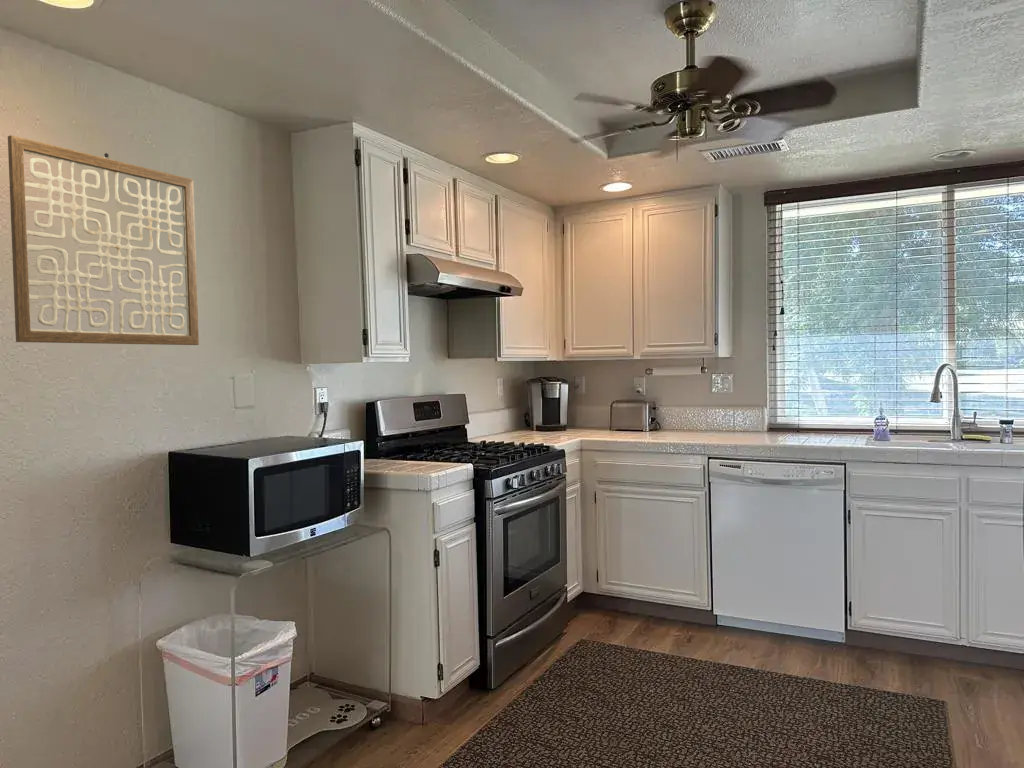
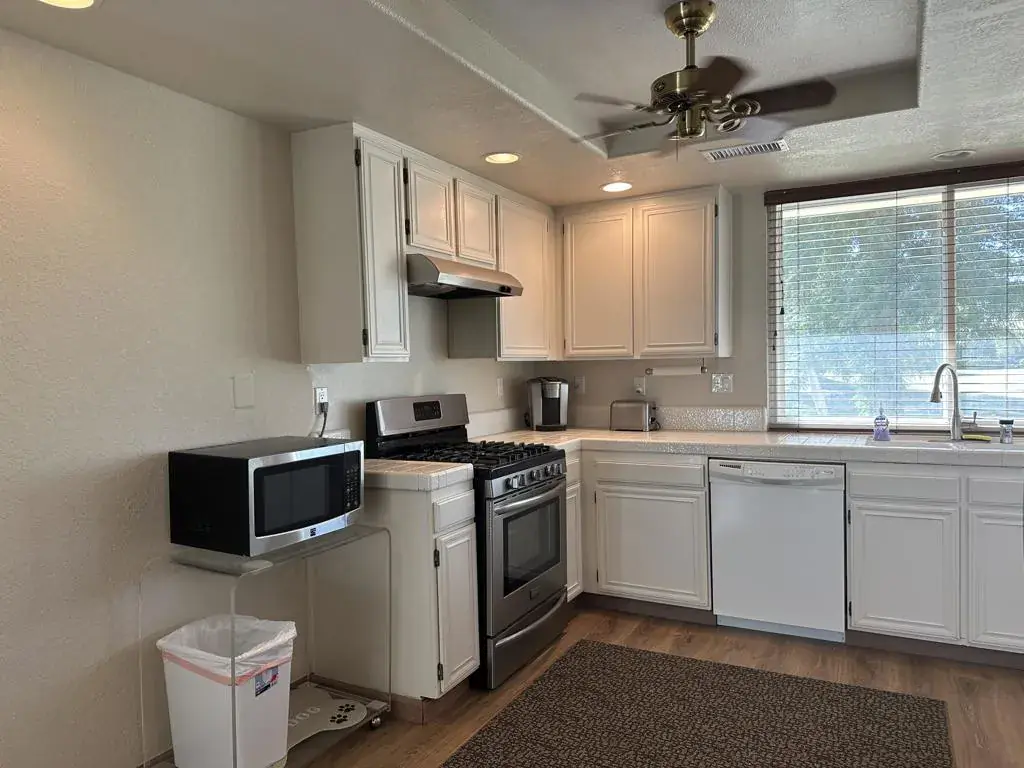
- wall art [7,134,200,346]
